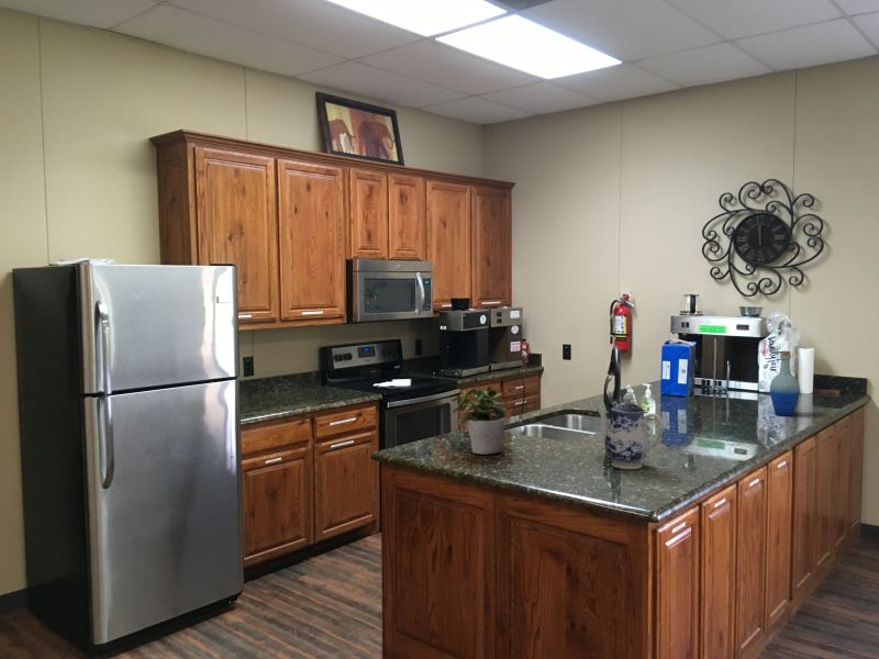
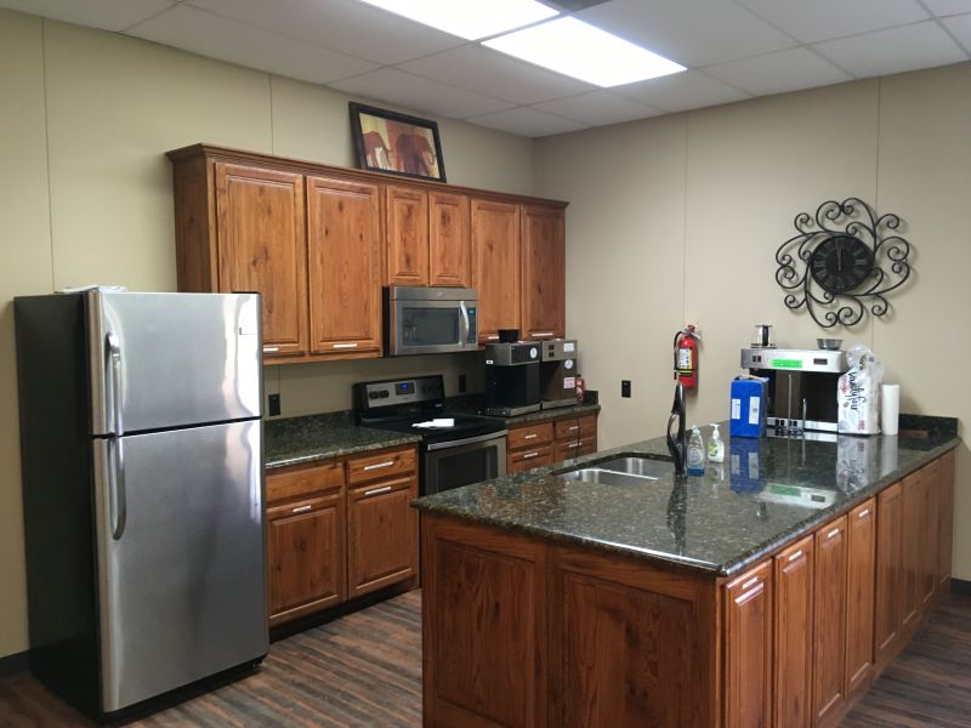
- potted plant [449,384,509,456]
- bottle [769,350,801,417]
- teapot [593,393,665,470]
